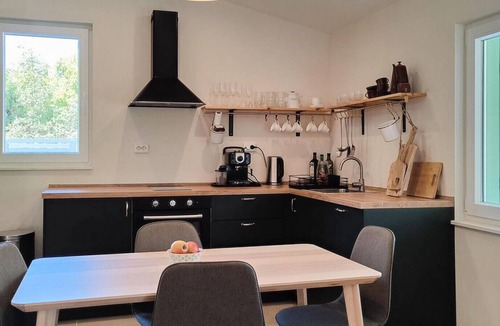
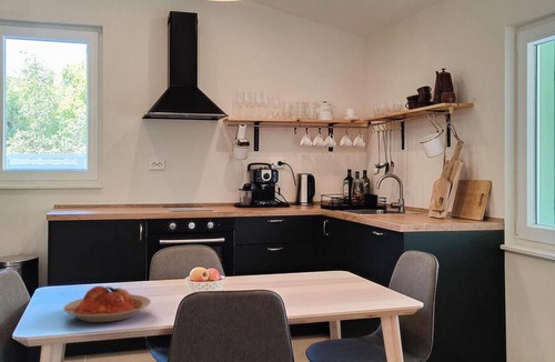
+ plate [62,285,152,323]
